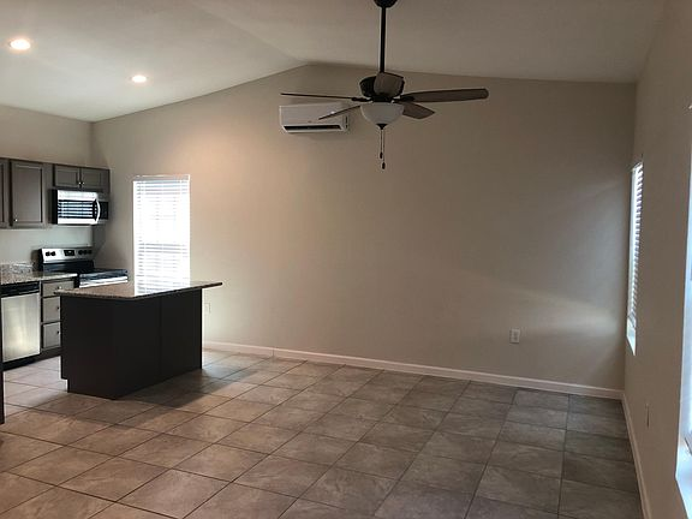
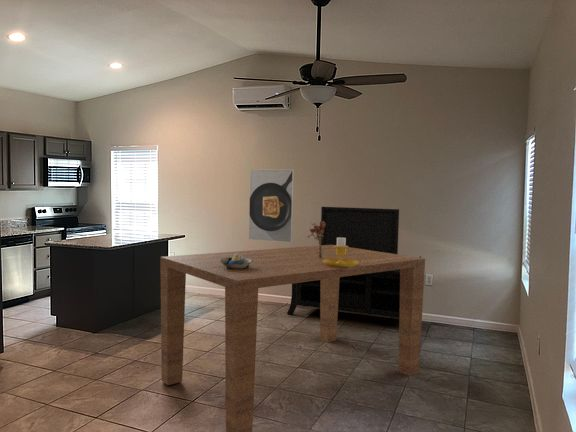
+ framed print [248,169,295,243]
+ bouquet [307,221,325,259]
+ table [159,245,426,432]
+ decorative bowl [220,253,252,269]
+ media console [286,206,422,319]
+ candlestick [323,235,358,268]
